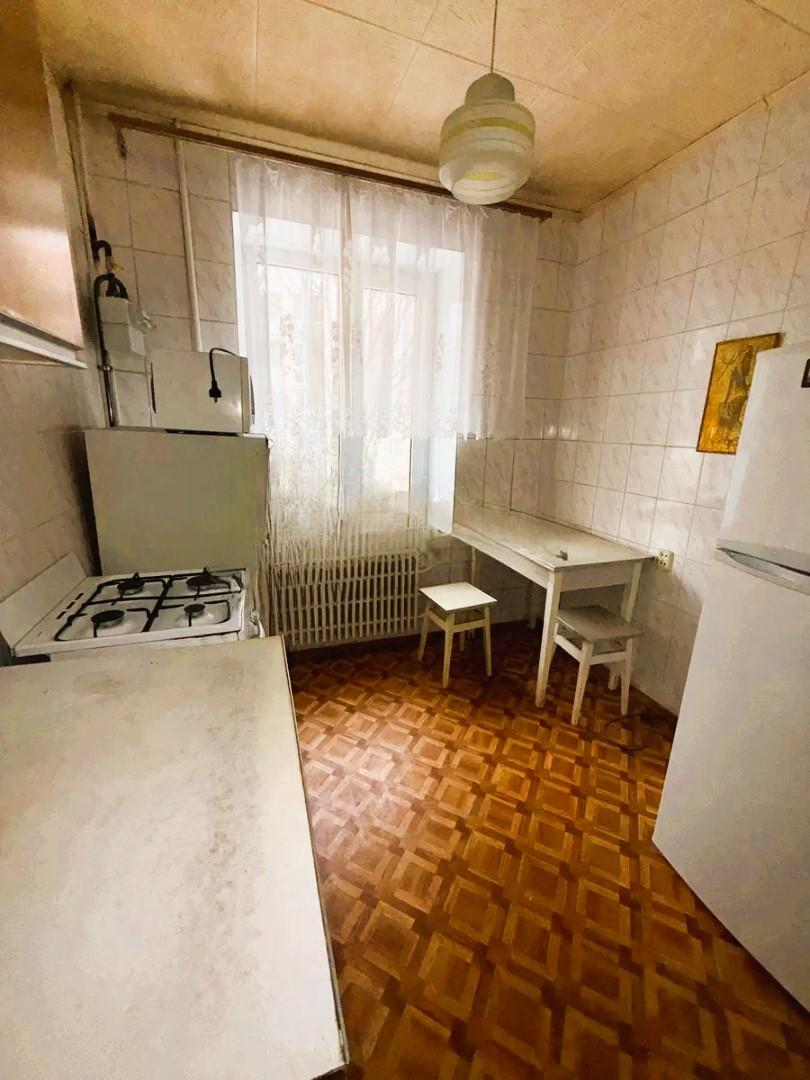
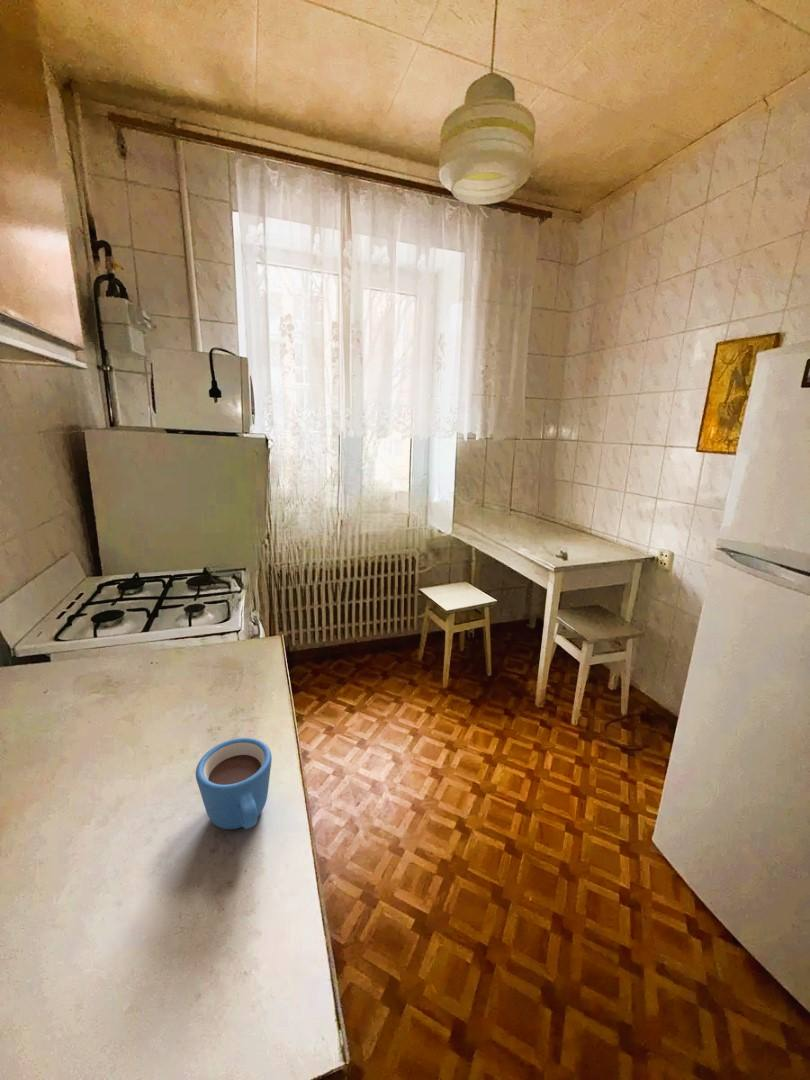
+ mug [195,737,273,830]
